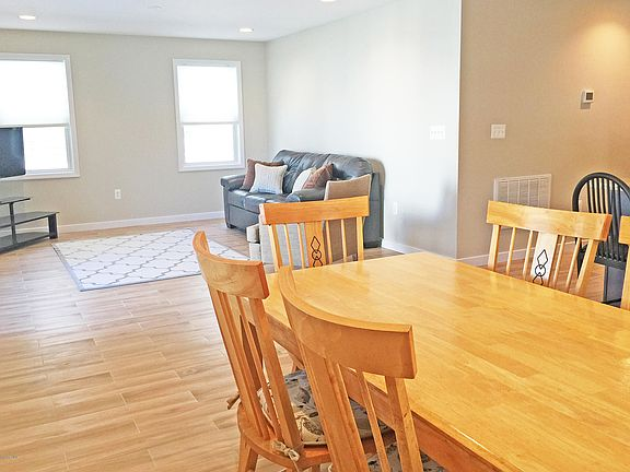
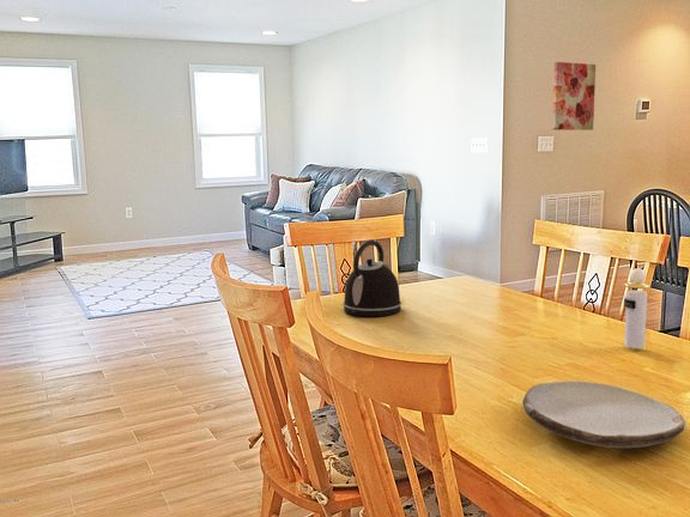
+ plate [522,379,686,449]
+ perfume bottle [623,267,652,349]
+ kettle [341,239,402,317]
+ wall art [551,61,597,132]
